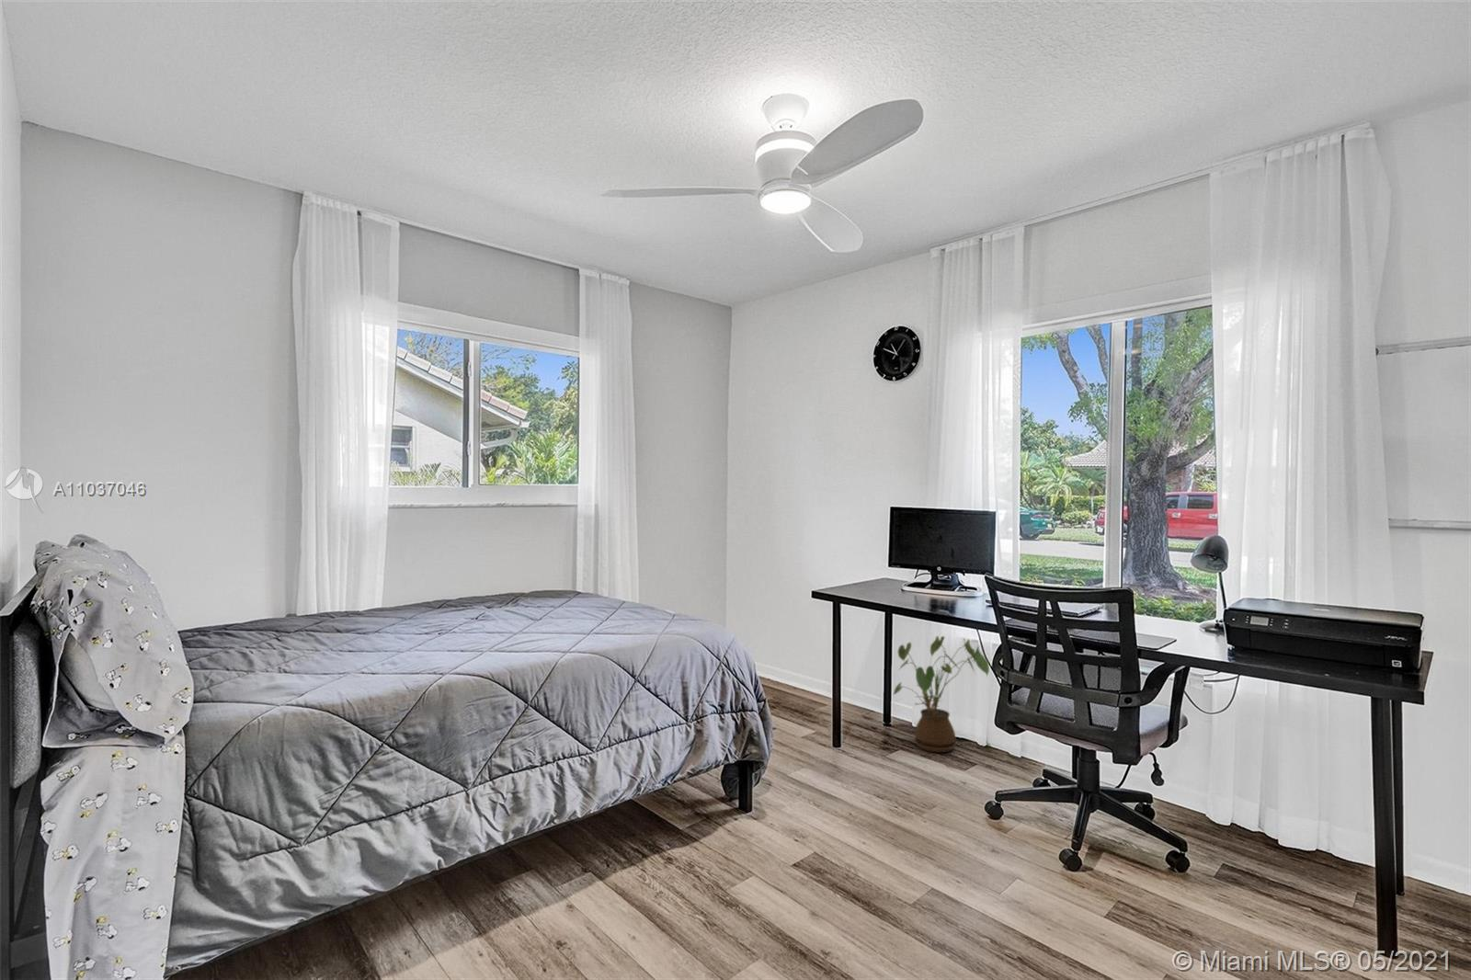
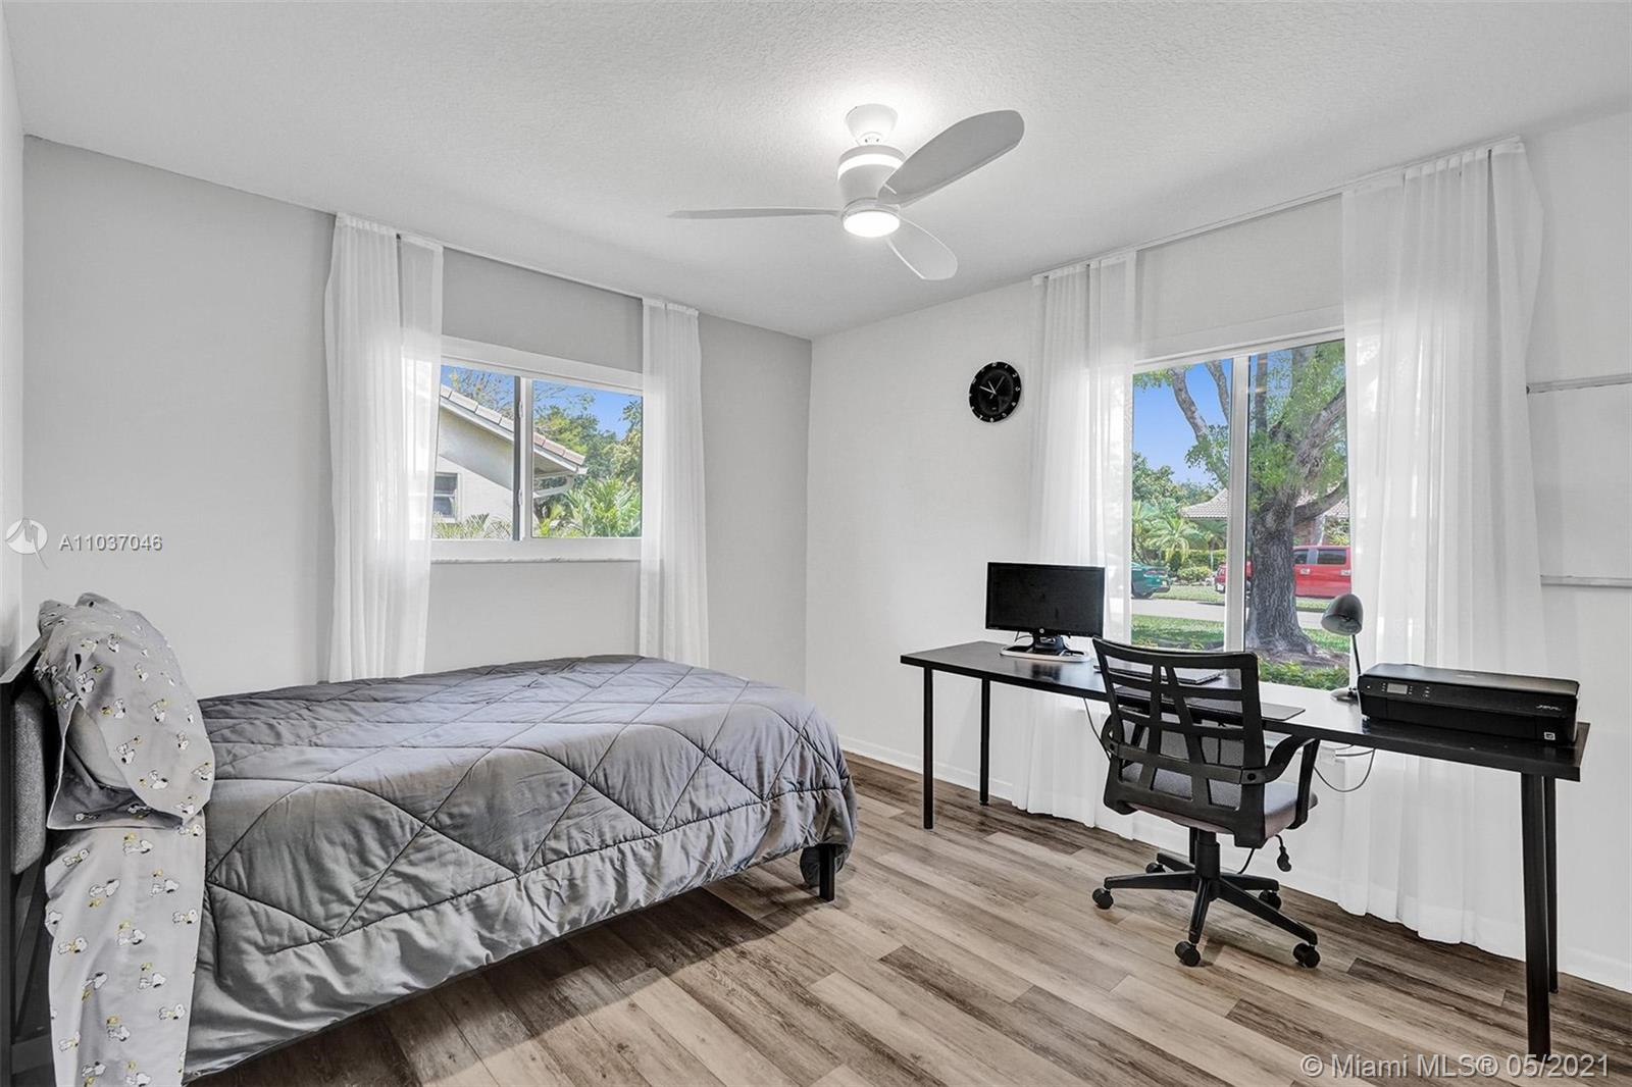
- house plant [891,635,990,752]
